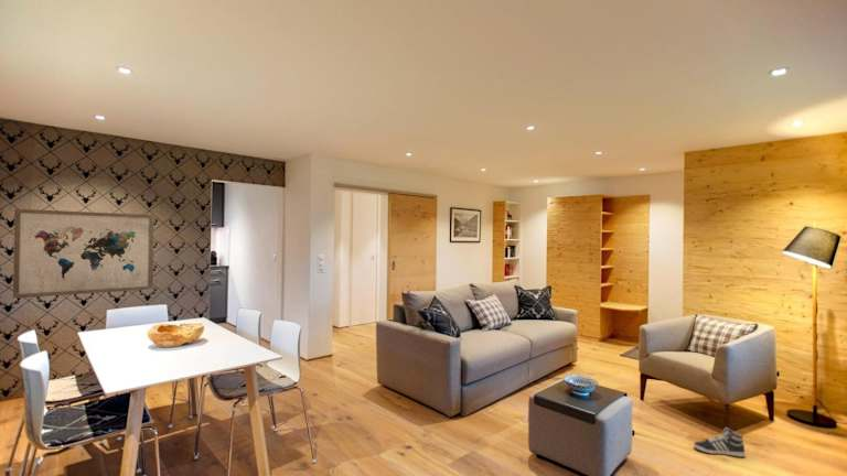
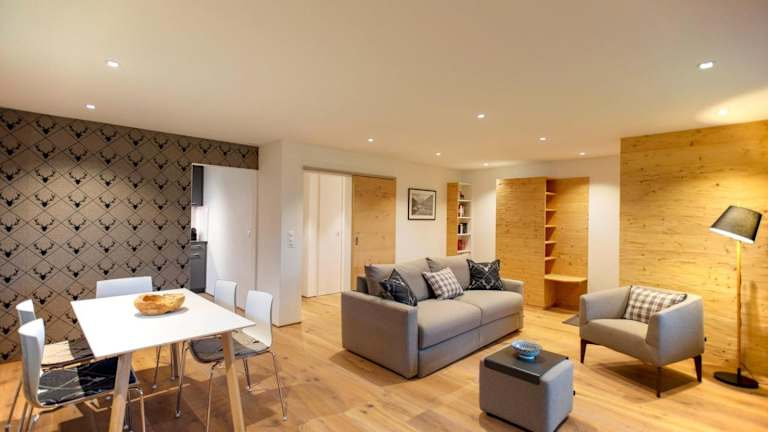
- sneaker [693,426,747,458]
- wall art [12,208,156,300]
